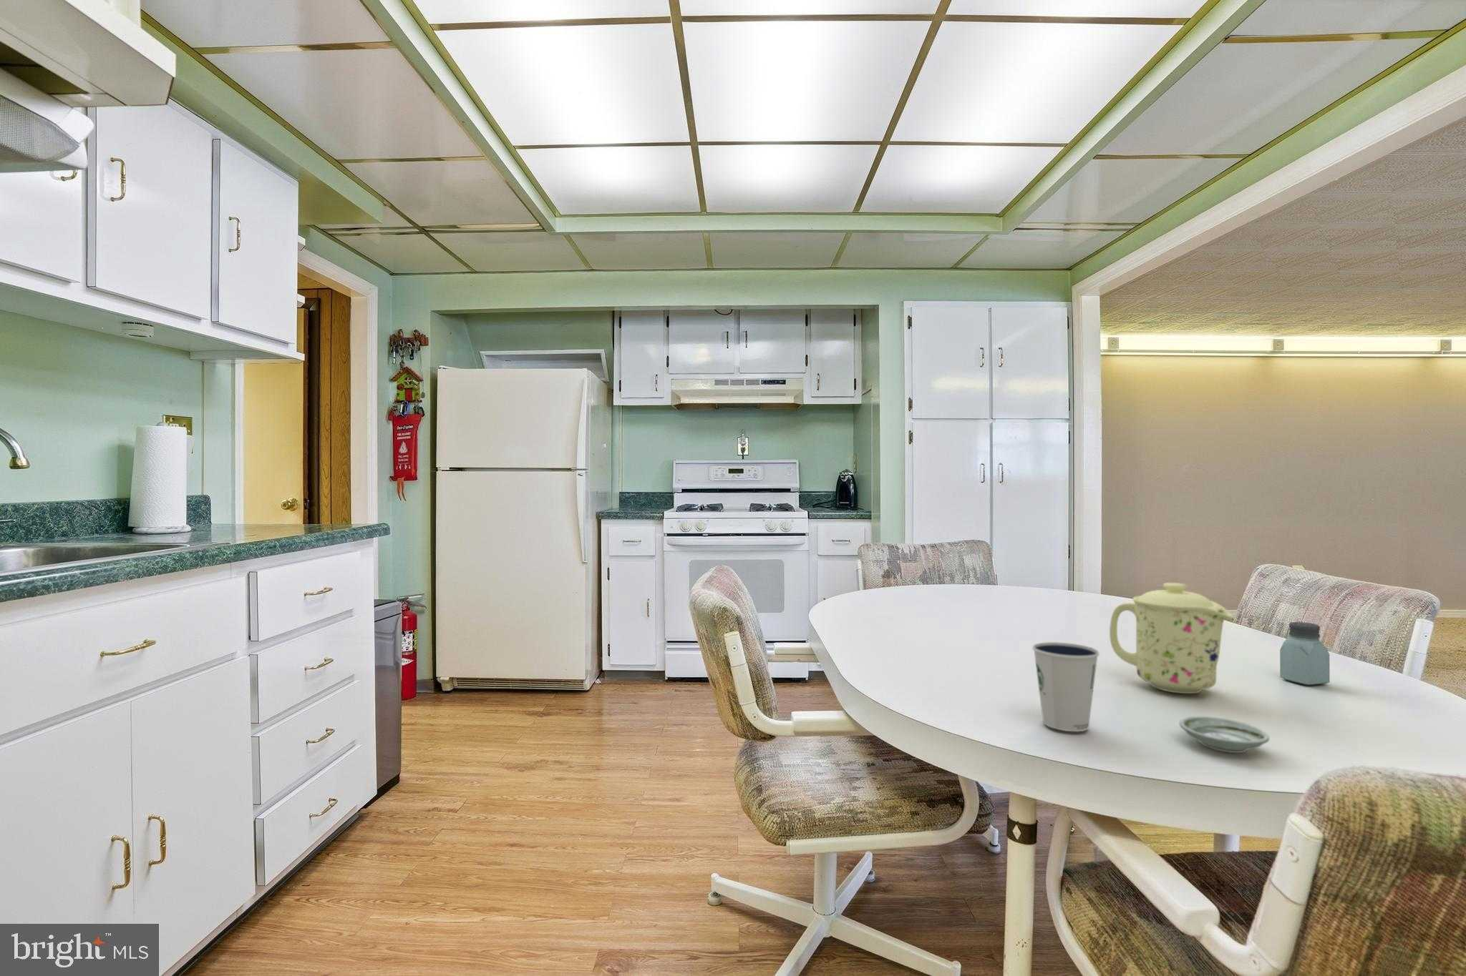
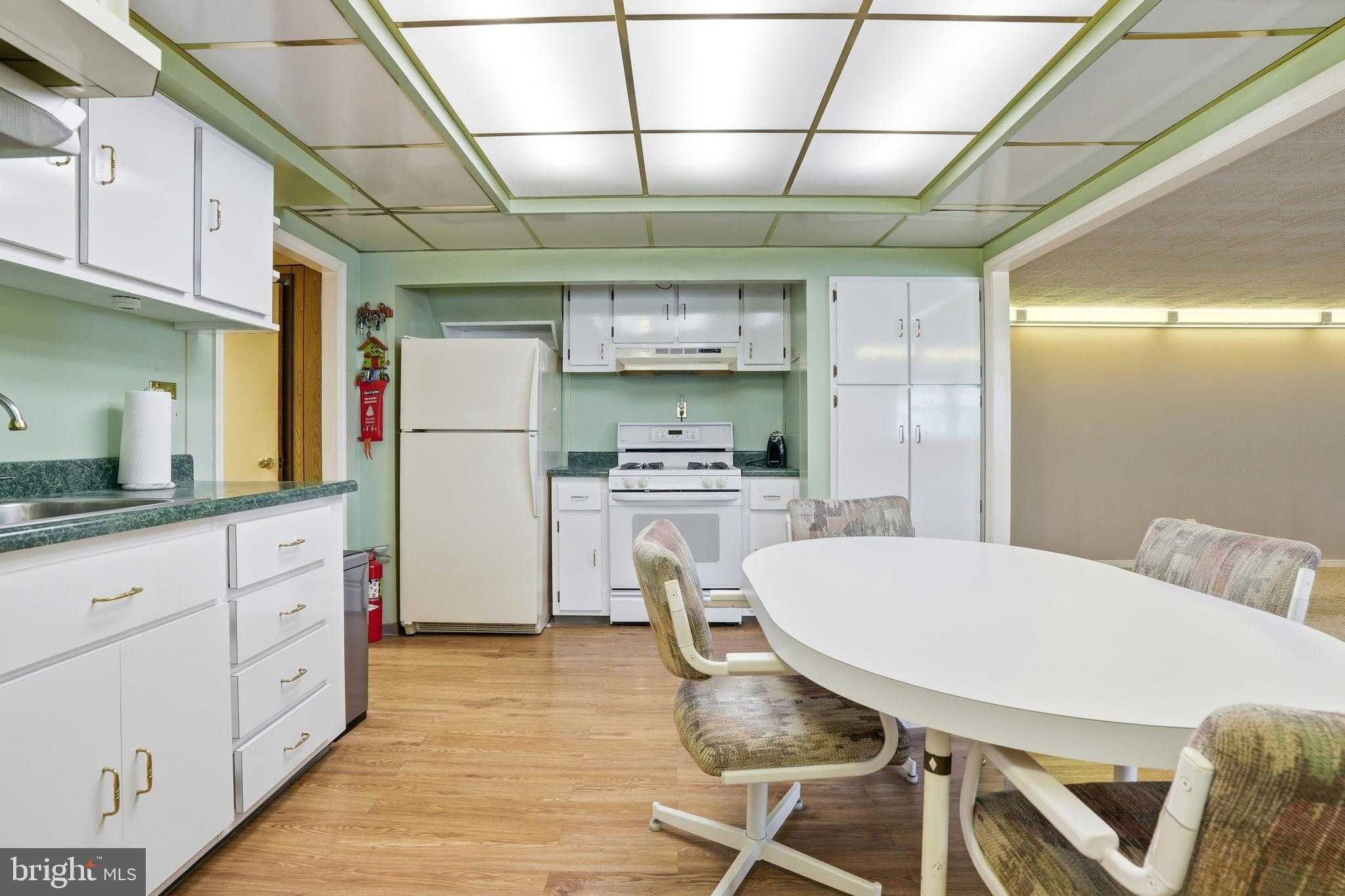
- mug [1108,582,1234,694]
- dixie cup [1031,642,1100,732]
- saucer [1178,716,1270,754]
- saltshaker [1280,621,1331,685]
